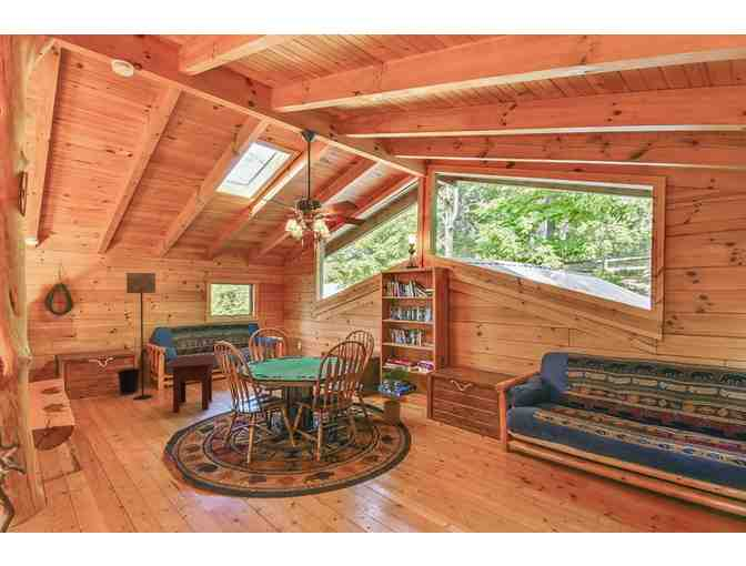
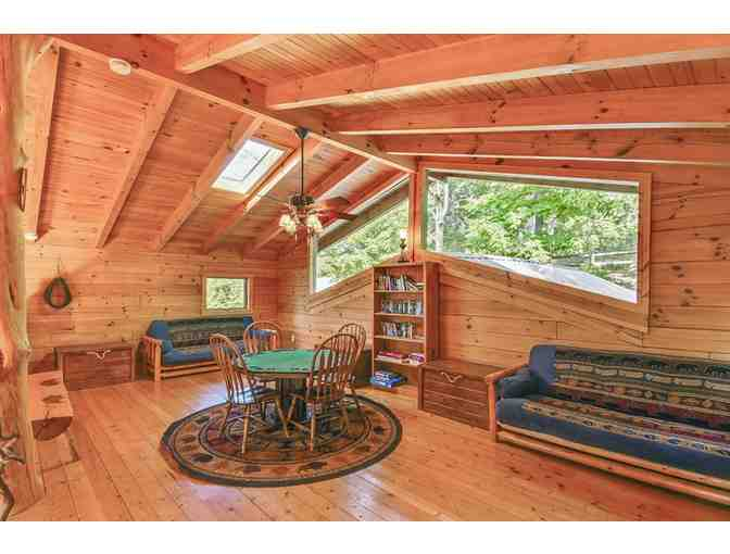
- wastebasket [115,367,141,396]
- floor lamp [125,272,157,402]
- side table [164,354,218,414]
- house plant [380,365,414,426]
